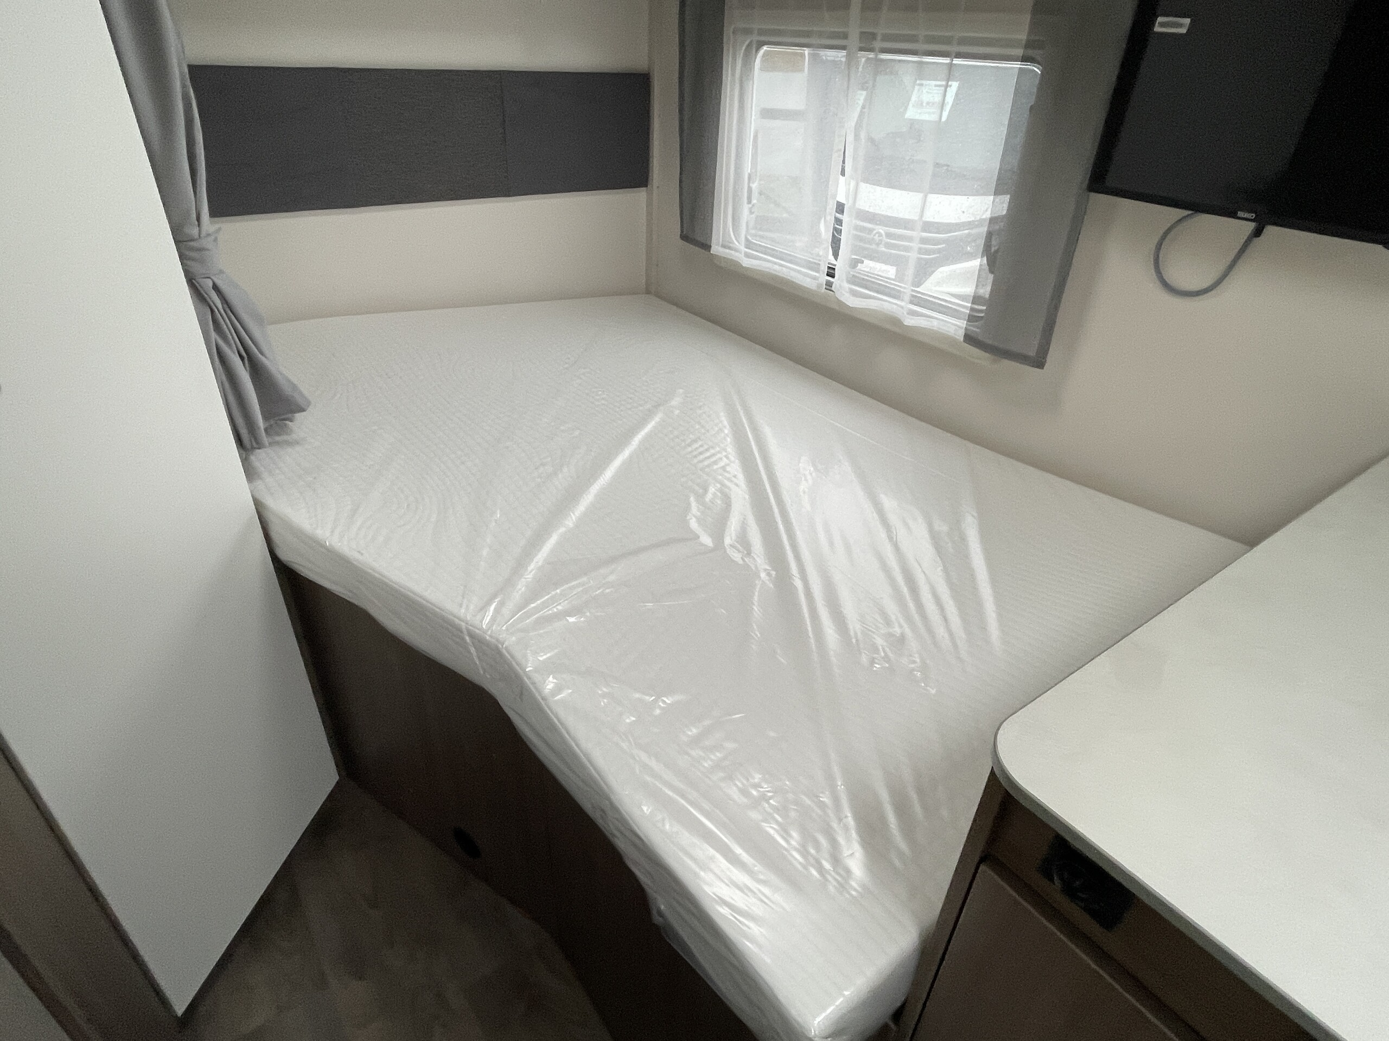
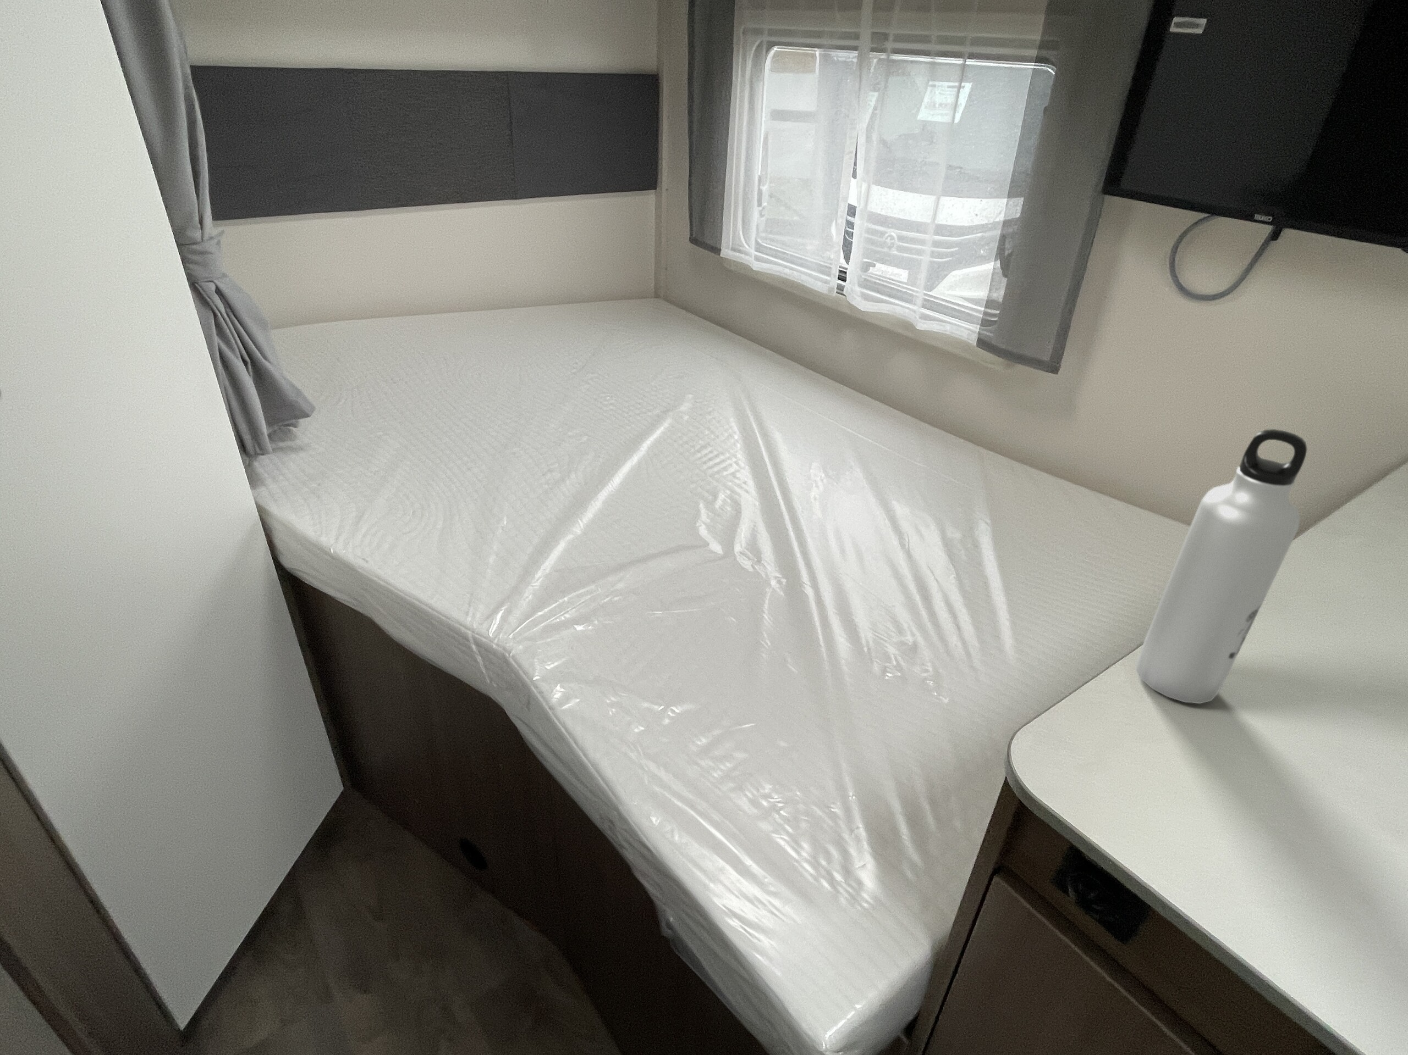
+ water bottle [1135,429,1307,705]
